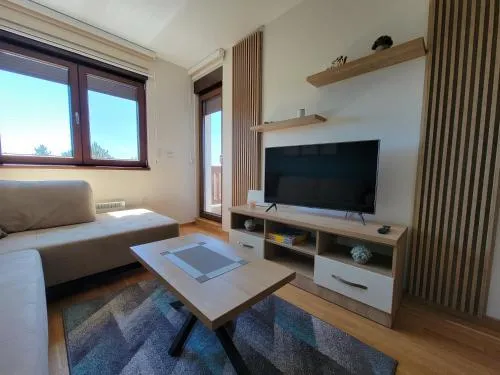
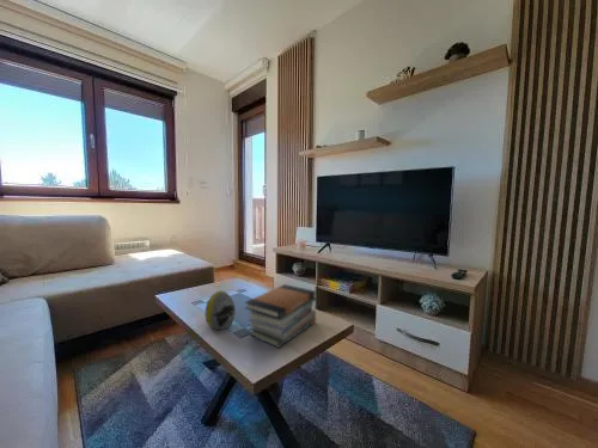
+ decorative egg [205,289,237,331]
+ book stack [244,283,318,349]
